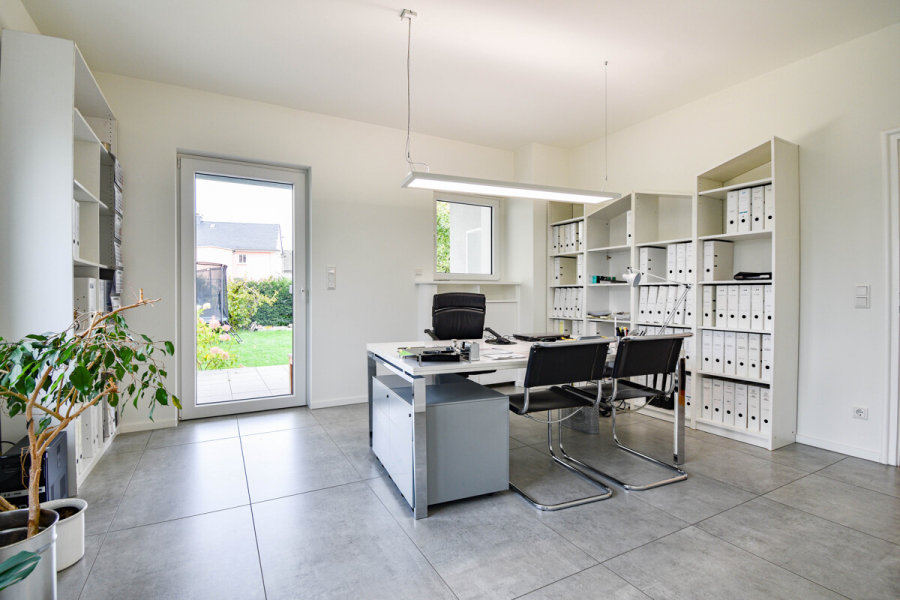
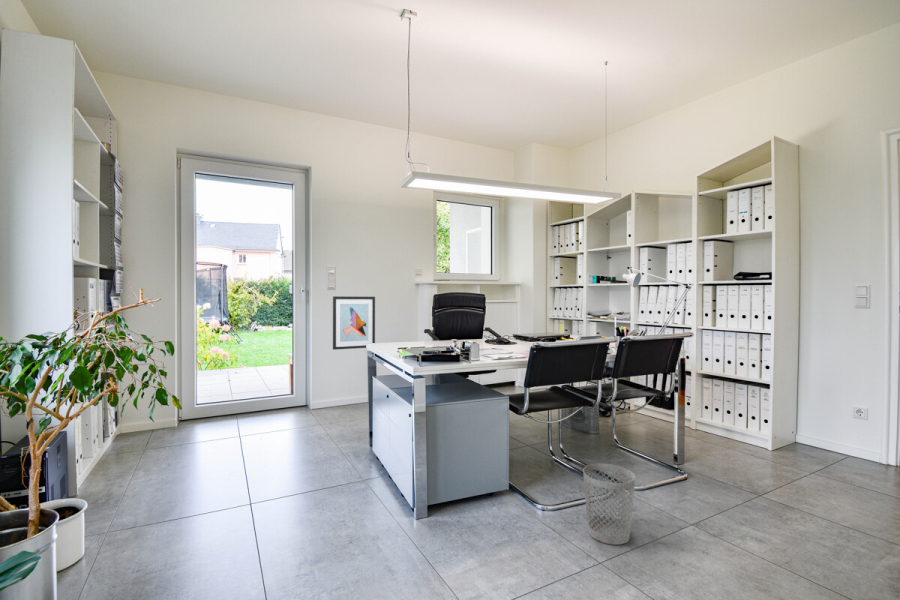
+ wall art [332,295,376,351]
+ wastebasket [582,463,637,546]
